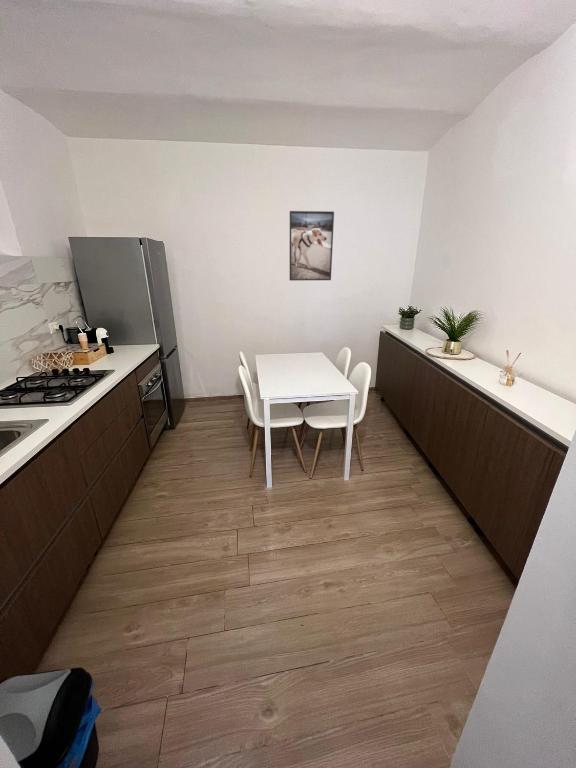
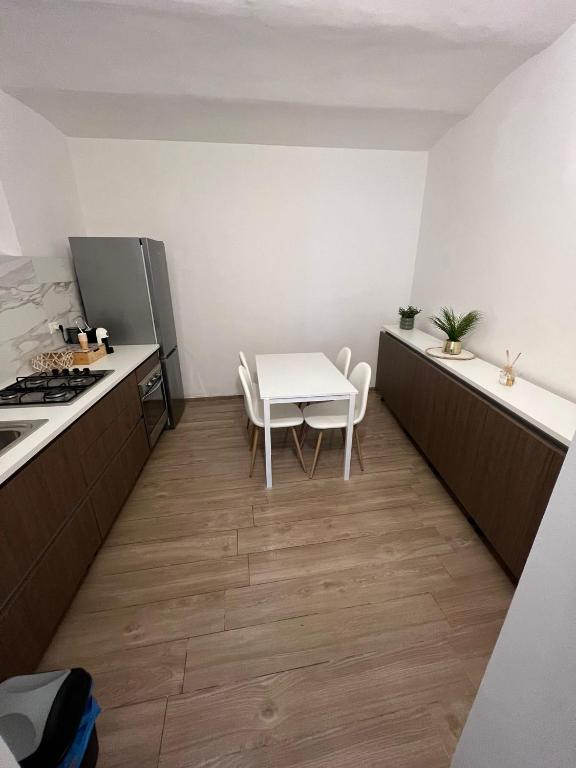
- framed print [289,210,335,281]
